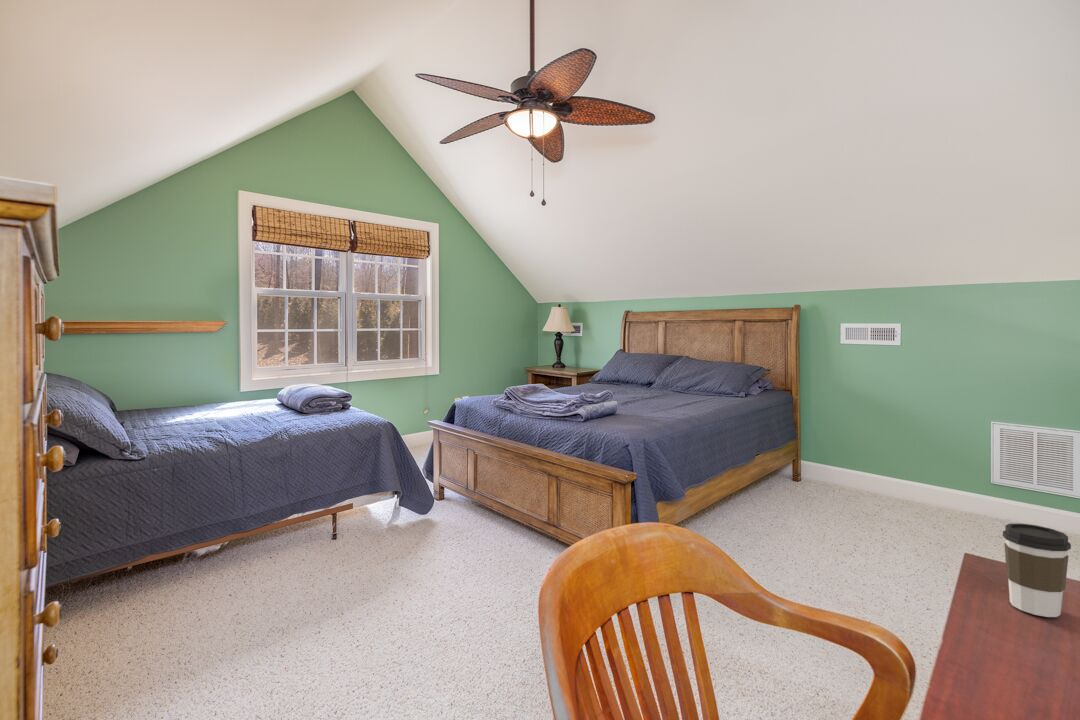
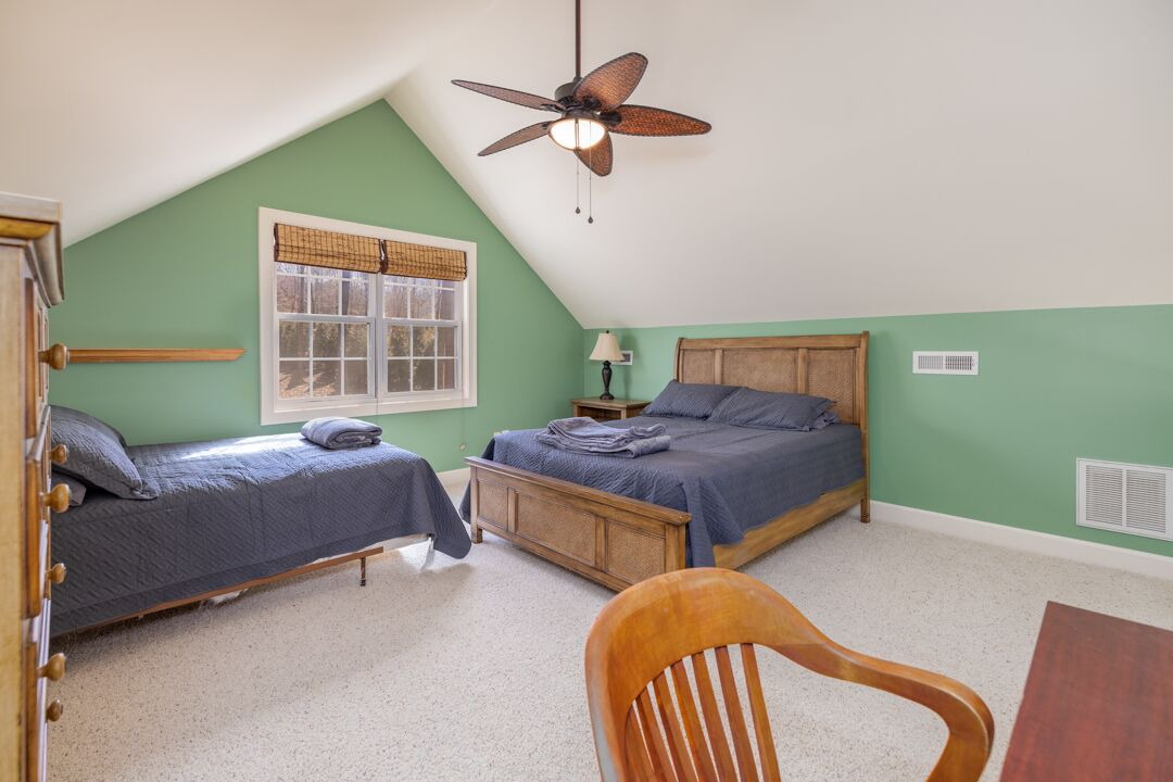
- coffee cup [1002,523,1072,618]
